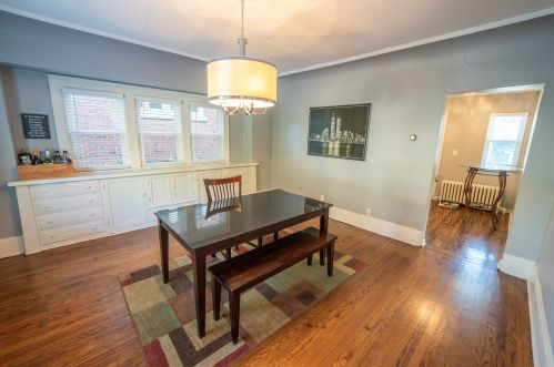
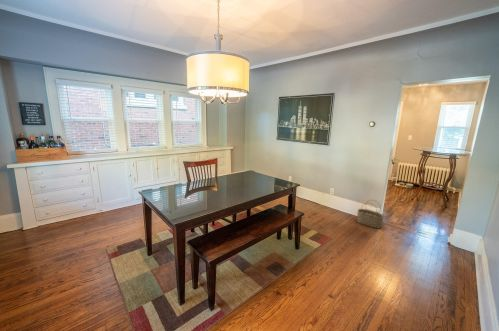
+ wicker basket [356,199,385,229]
